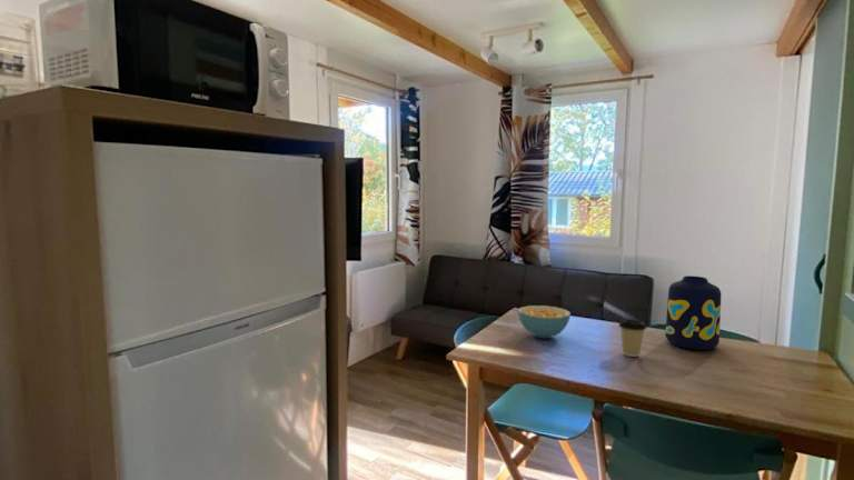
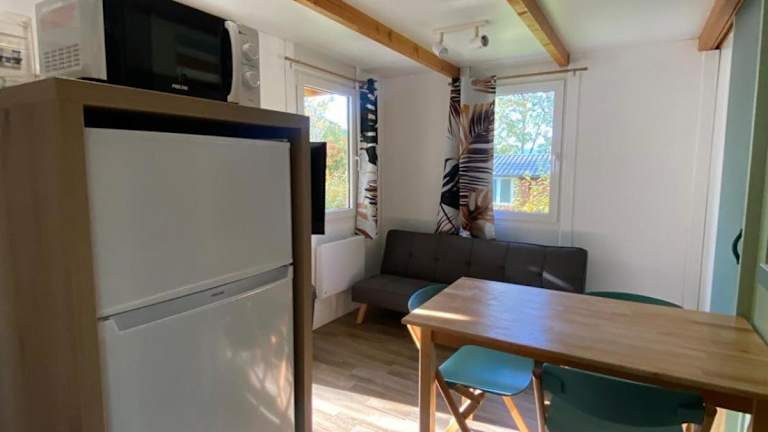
- coffee cup [617,319,648,358]
- vase [664,274,722,351]
- cereal bowl [517,304,572,339]
